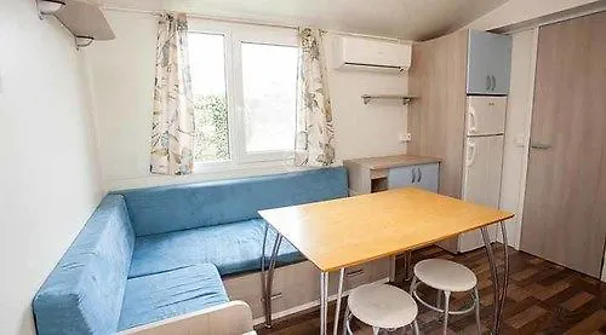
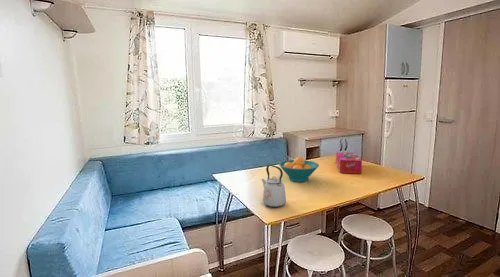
+ fruit bowl [278,156,320,183]
+ tissue box [335,151,363,175]
+ kettle [260,164,287,208]
